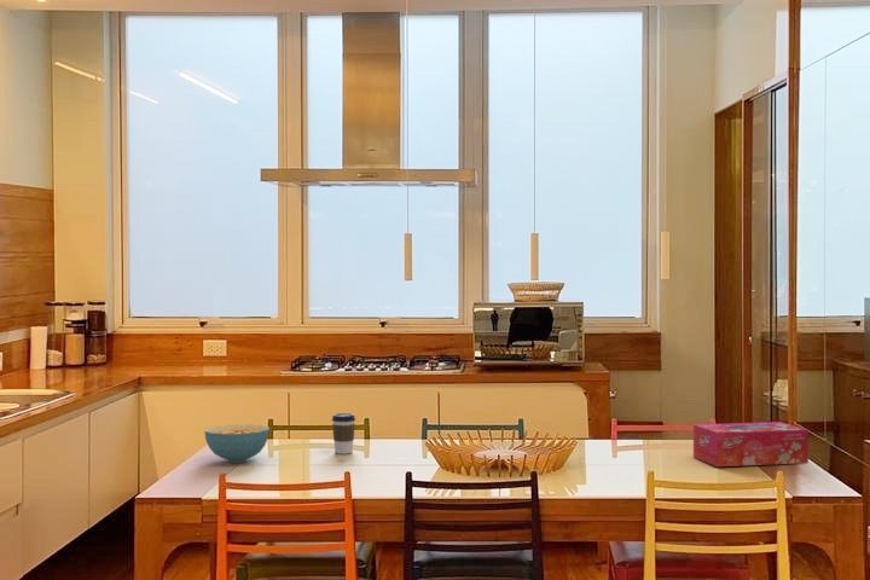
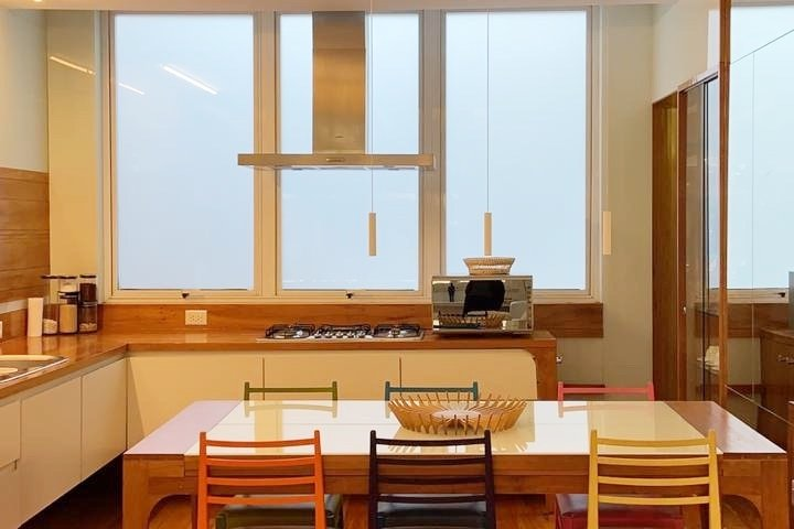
- cereal bowl [203,423,271,464]
- coffee cup [331,412,356,456]
- tissue box [692,420,810,468]
